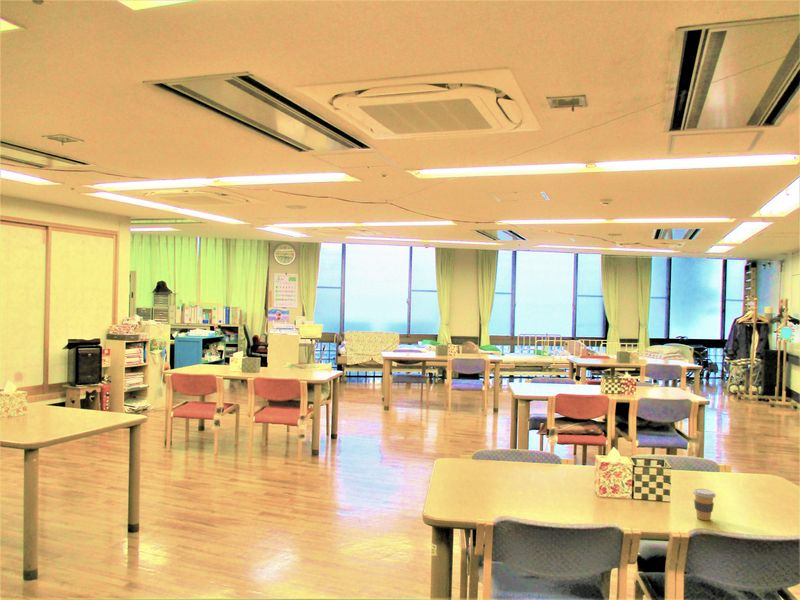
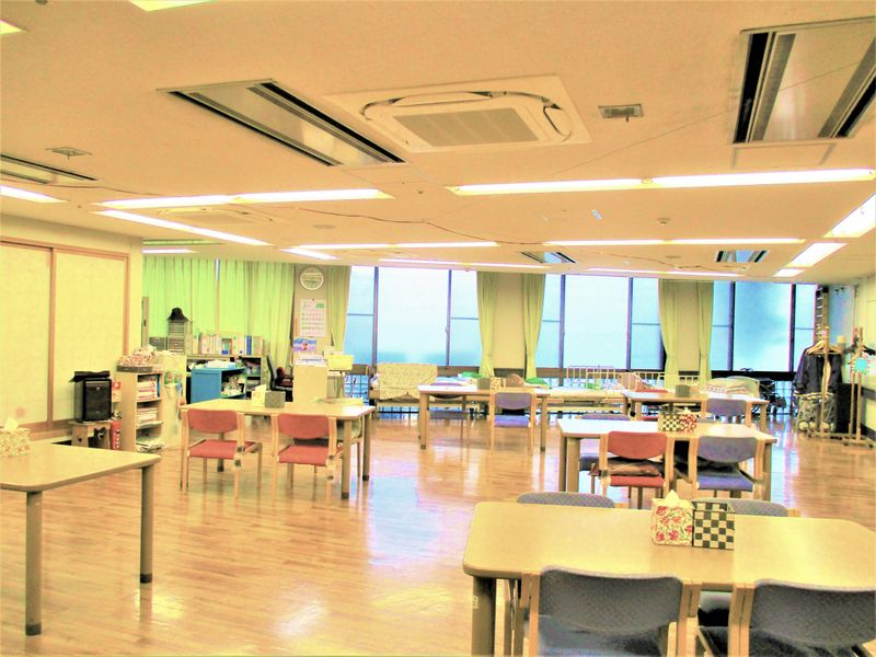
- coffee cup [692,488,717,521]
